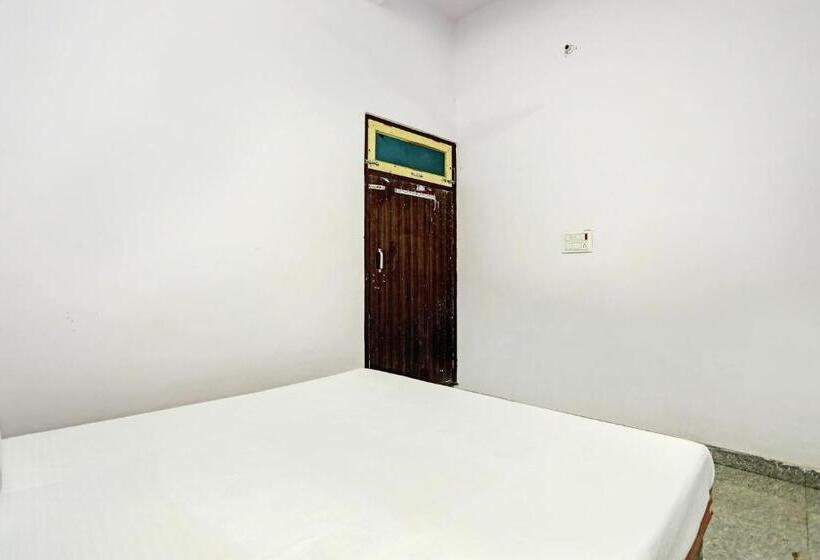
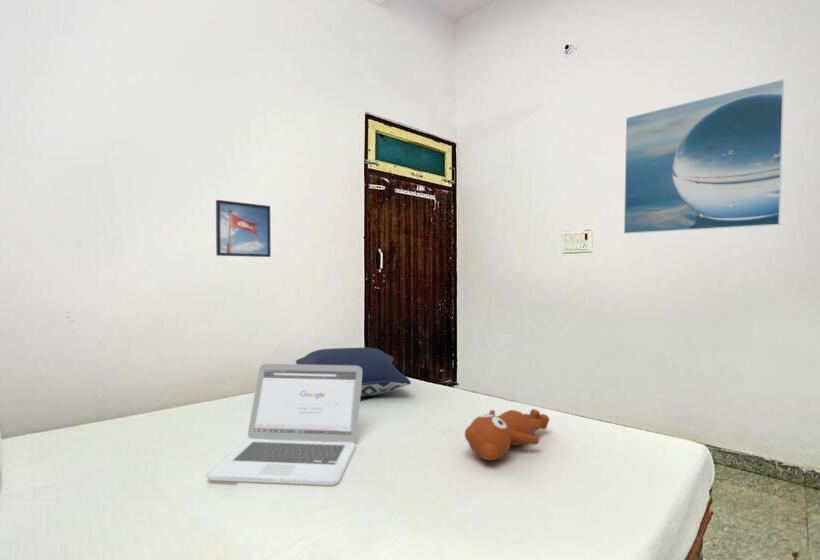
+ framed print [623,78,785,235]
+ teddy bear [464,408,550,461]
+ pillow [295,347,412,398]
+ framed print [215,199,272,258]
+ laptop [205,363,362,486]
